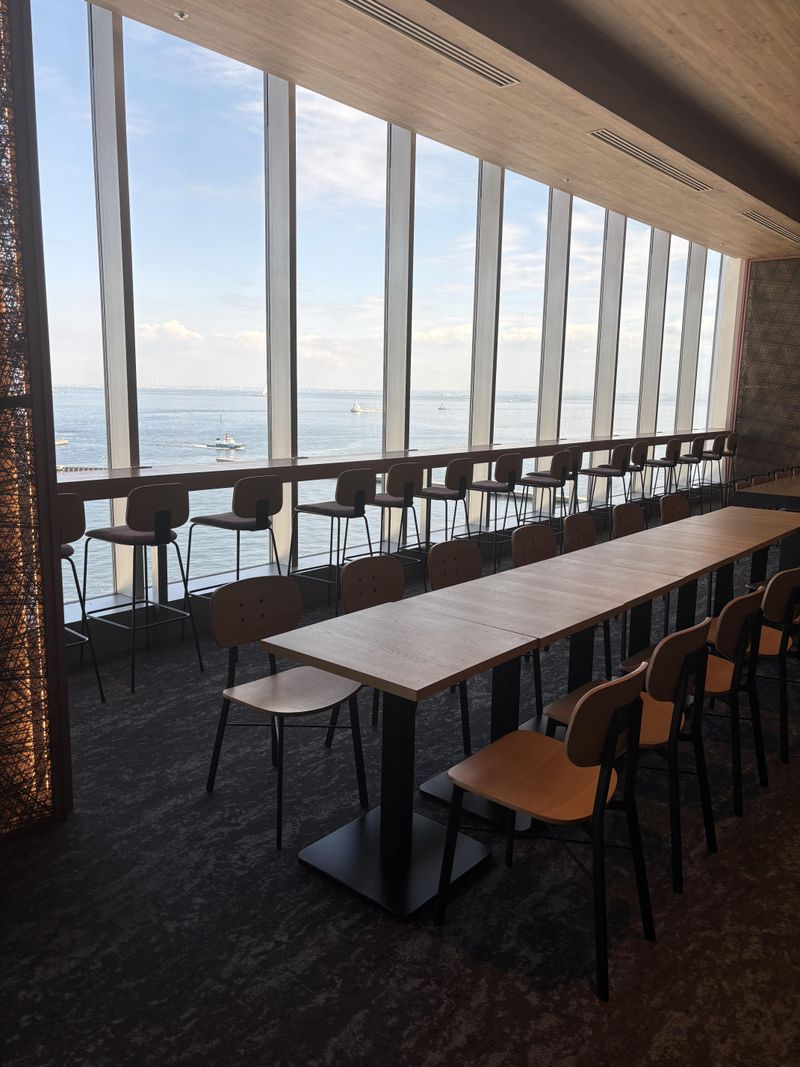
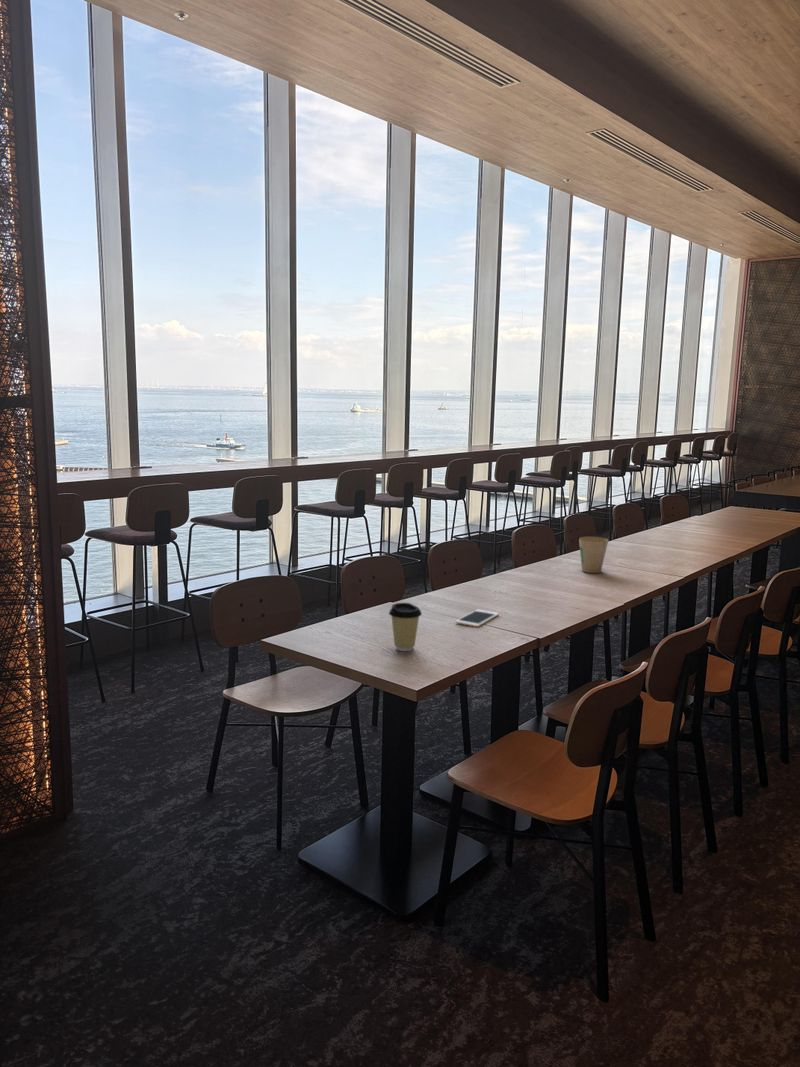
+ coffee cup [388,602,423,652]
+ cell phone [454,609,500,628]
+ paper cup [578,536,609,574]
